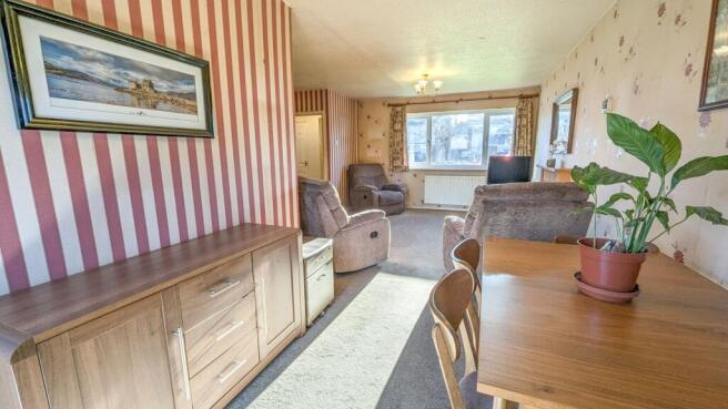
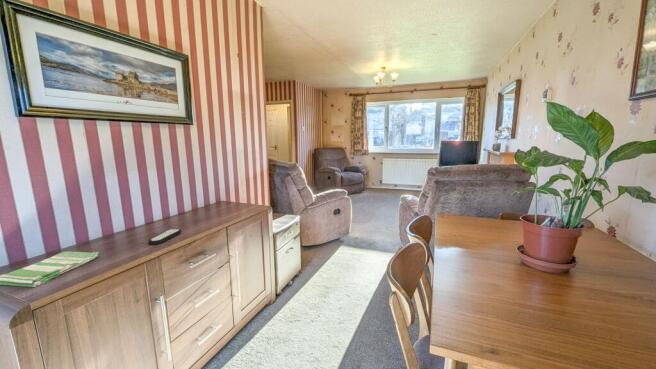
+ dish towel [0,250,100,288]
+ remote control [148,228,183,246]
